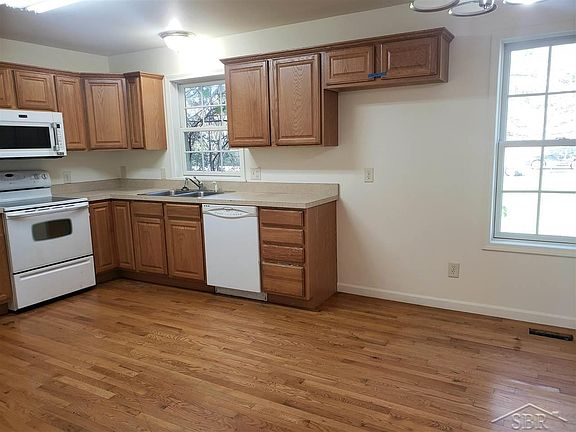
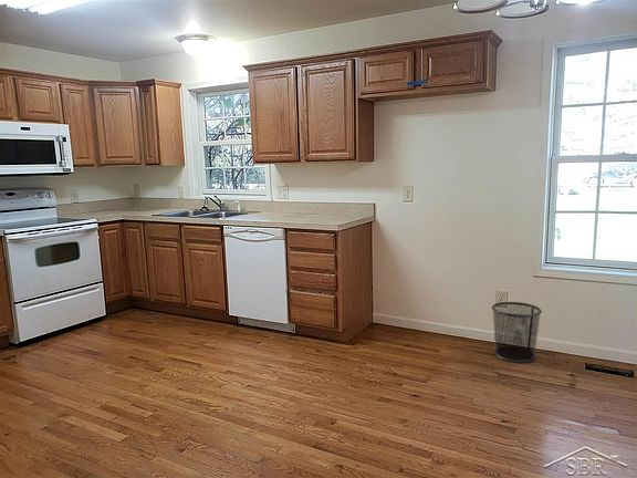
+ waste bin [491,301,543,364]
